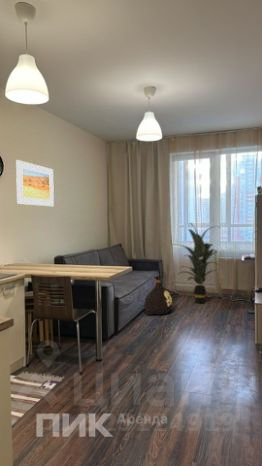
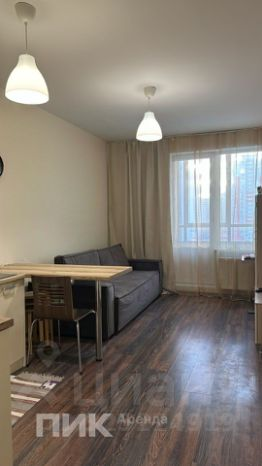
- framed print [15,159,55,207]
- bag [143,275,173,316]
- indoor plant [172,221,221,304]
